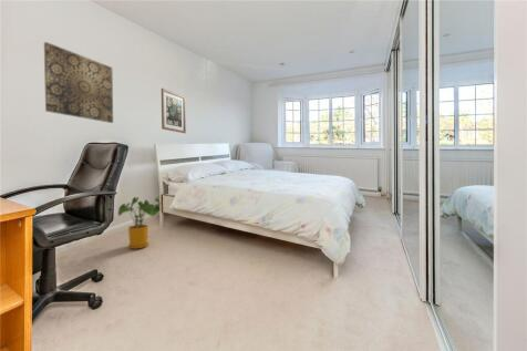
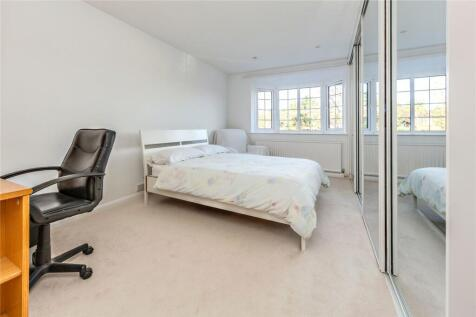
- house plant [117,196,165,250]
- wall art [161,87,187,134]
- wall art [43,41,114,124]
